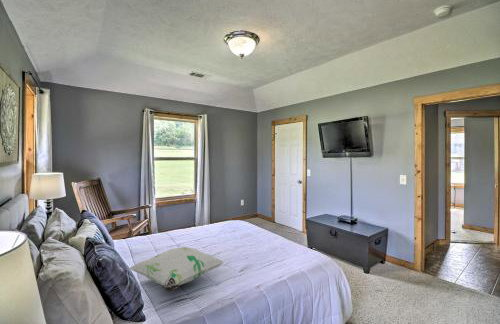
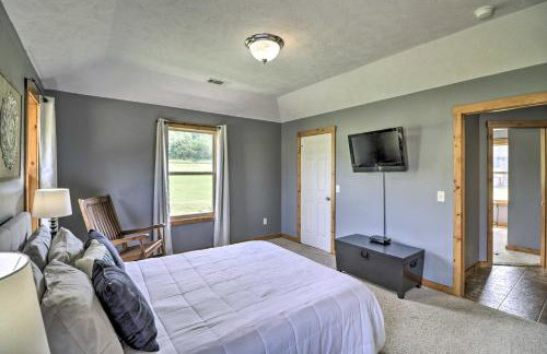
- decorative pillow [128,246,225,293]
